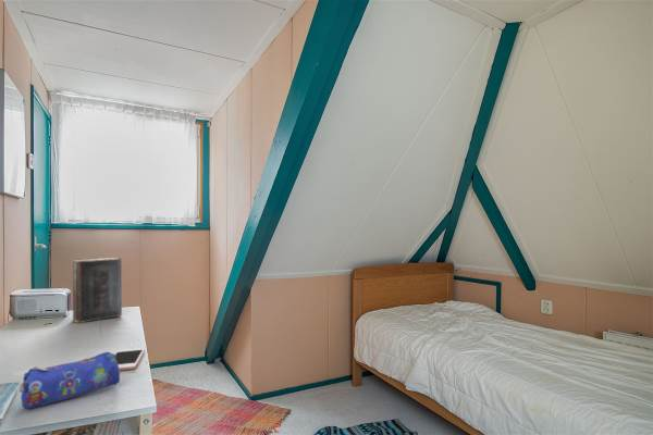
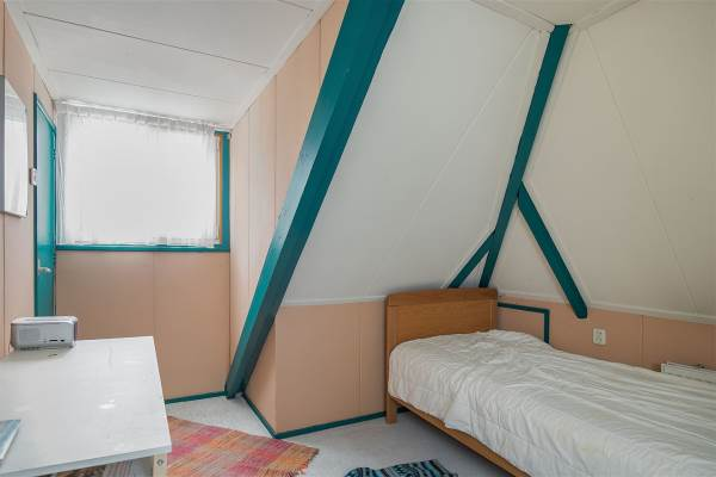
- pencil case [19,351,121,410]
- book [72,256,123,324]
- cell phone [114,347,146,372]
